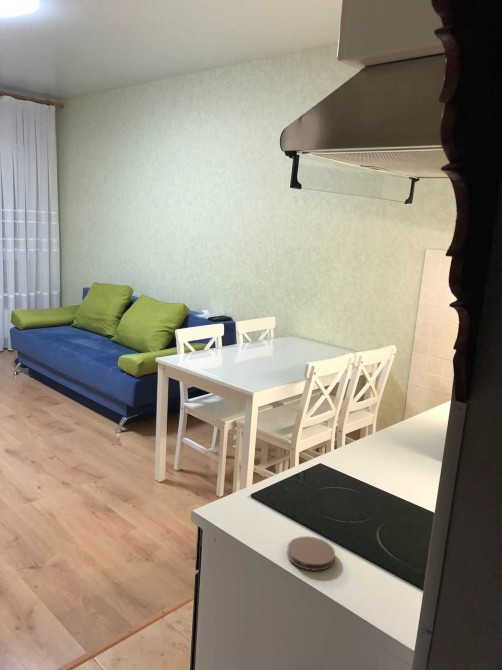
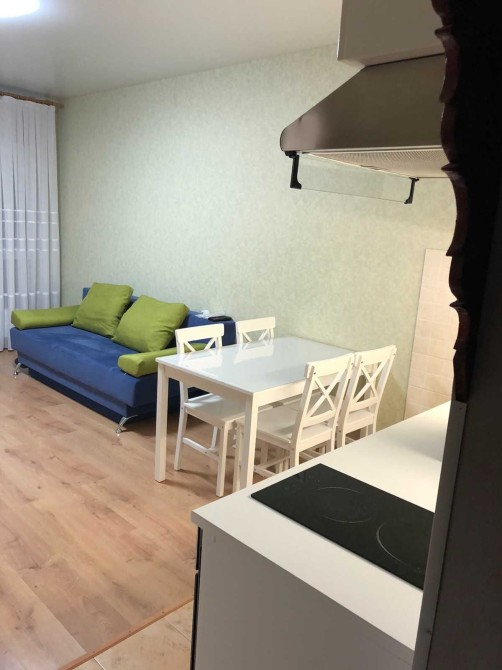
- coaster [286,535,336,572]
